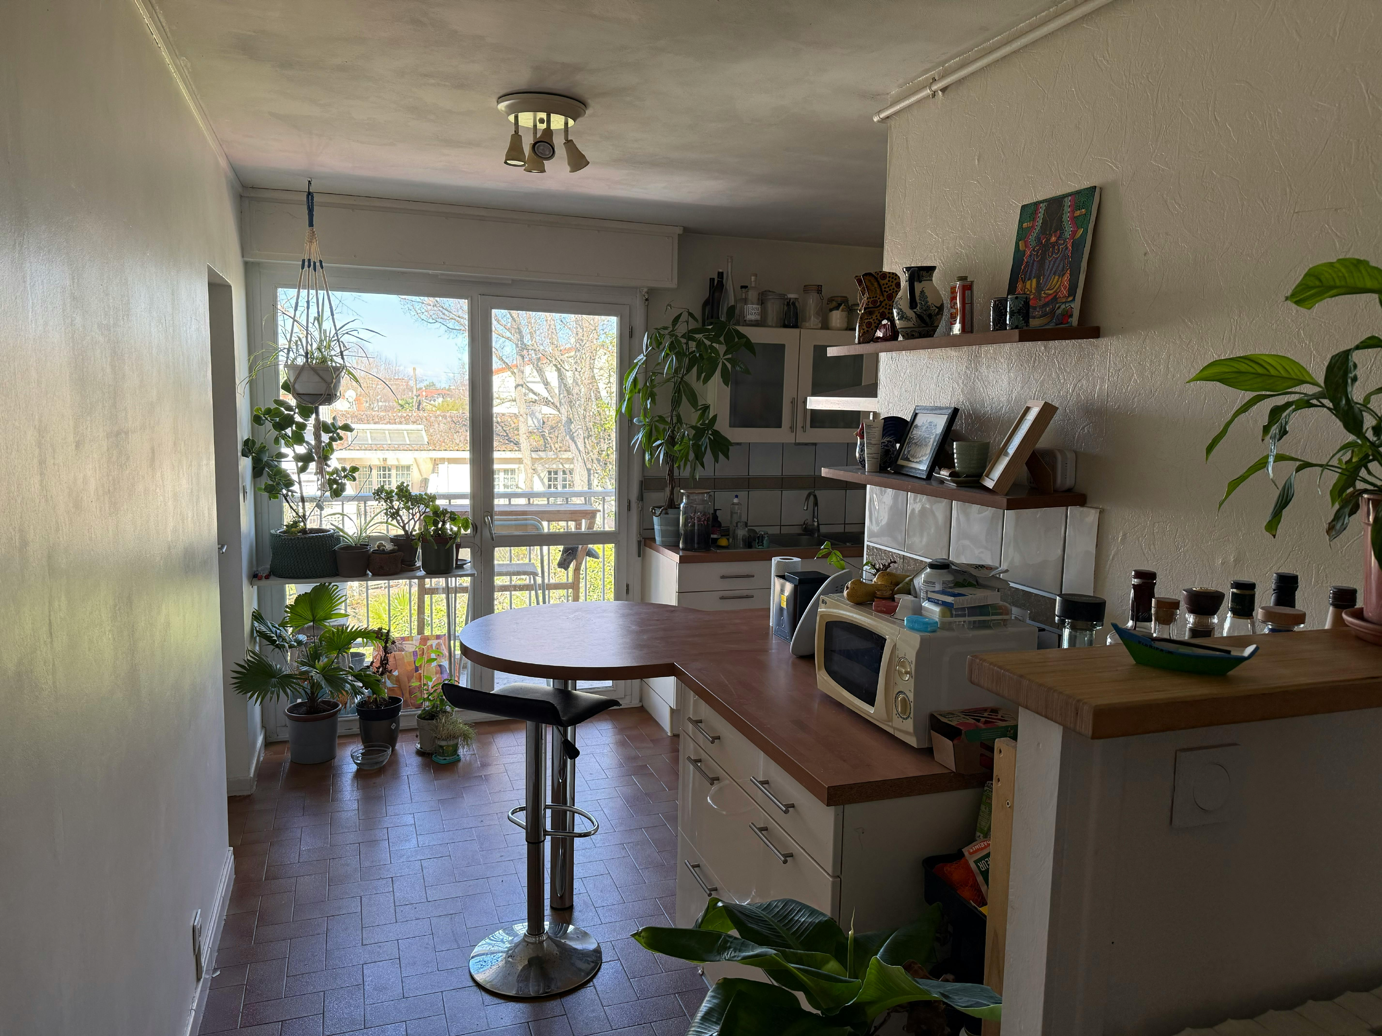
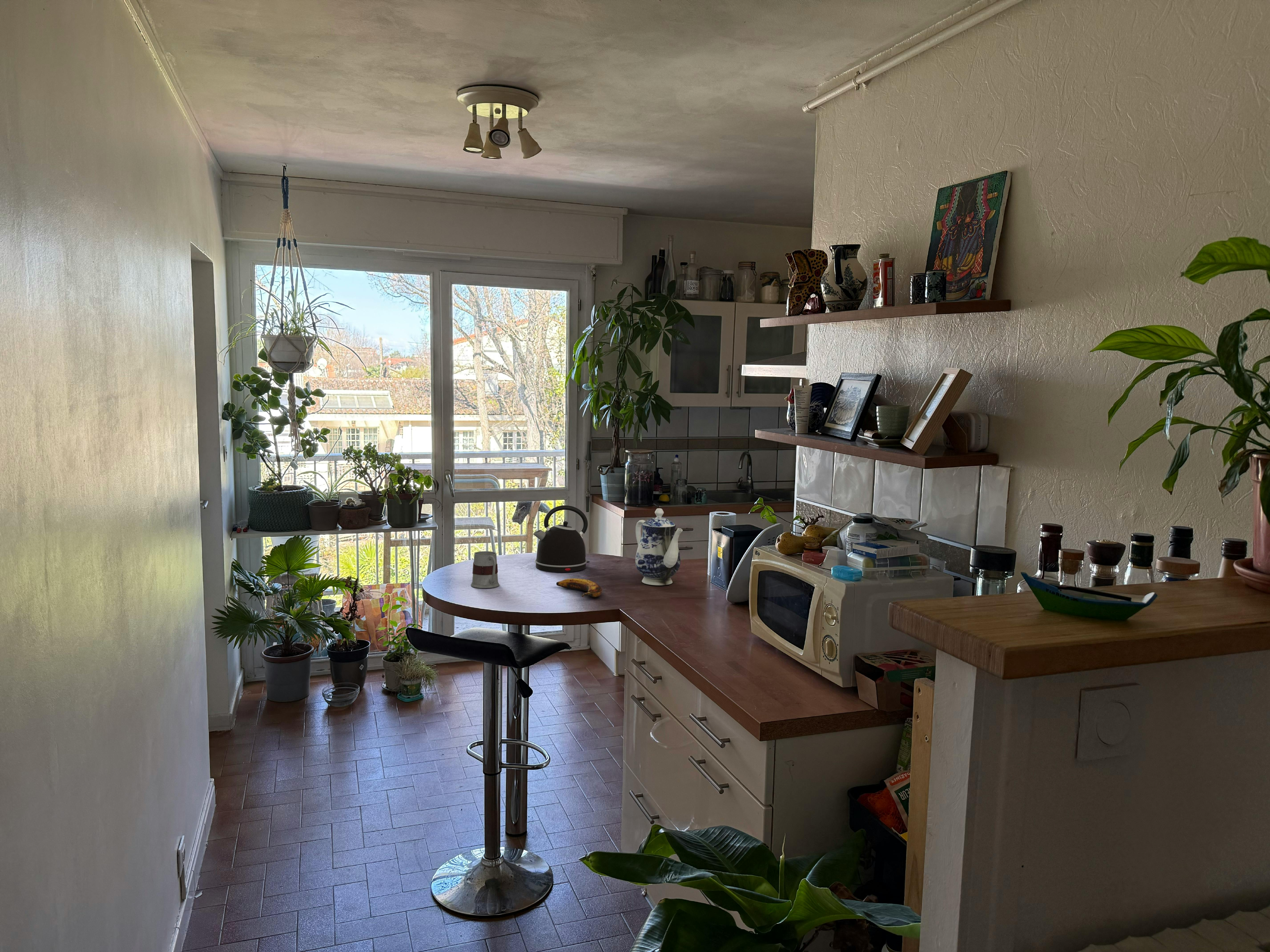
+ mug [470,551,500,588]
+ banana [556,578,602,597]
+ kettle [533,505,590,572]
+ teapot [635,508,683,586]
